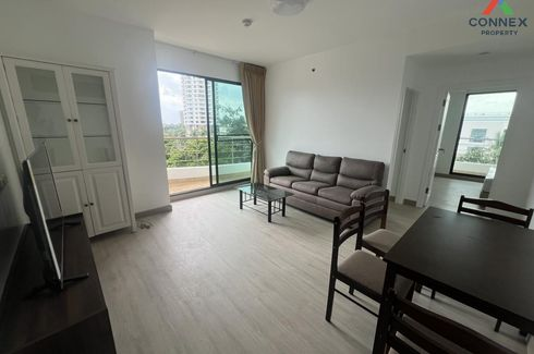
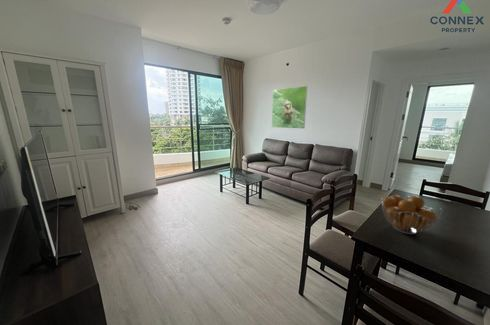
+ fruit basket [380,194,443,235]
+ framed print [271,85,308,130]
